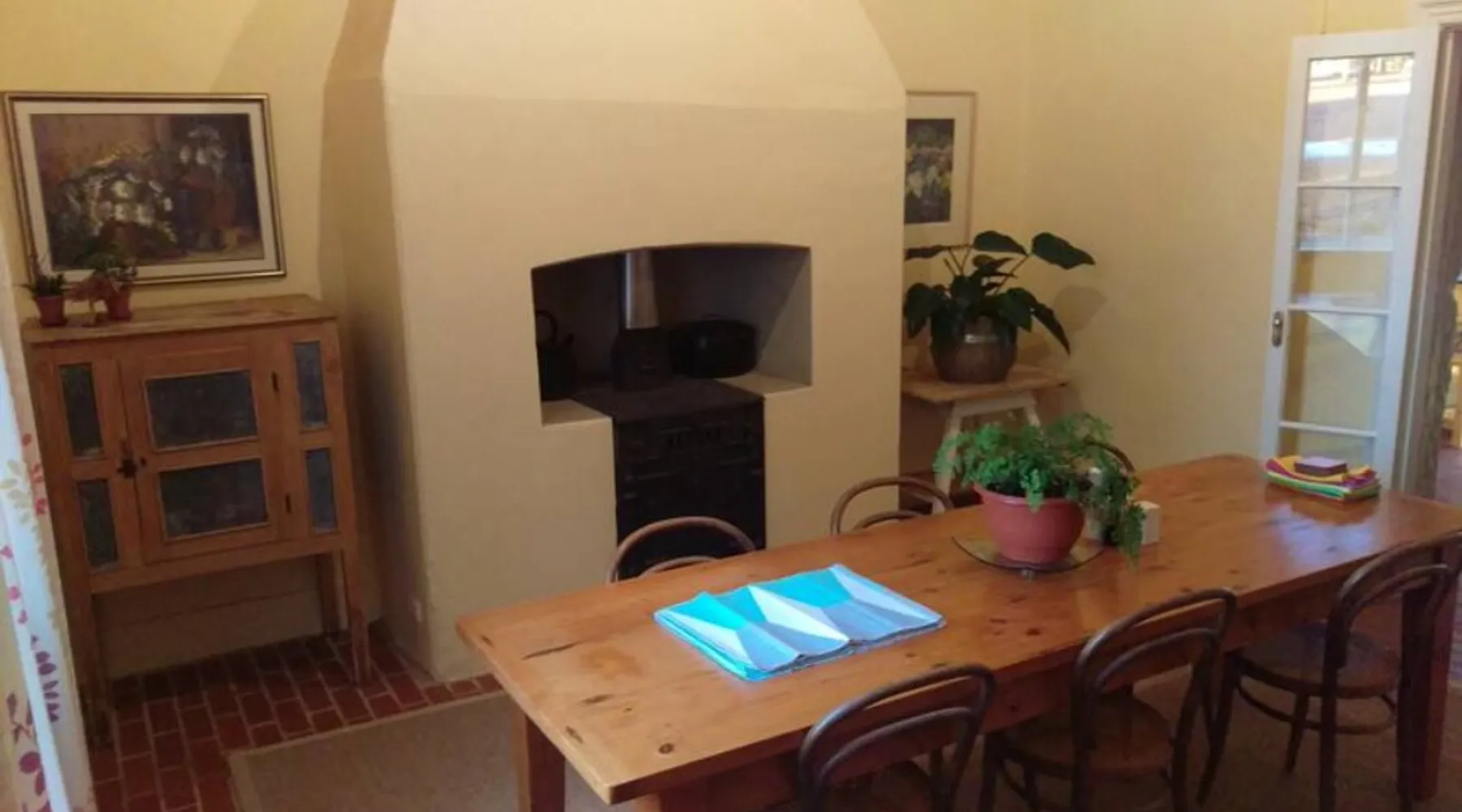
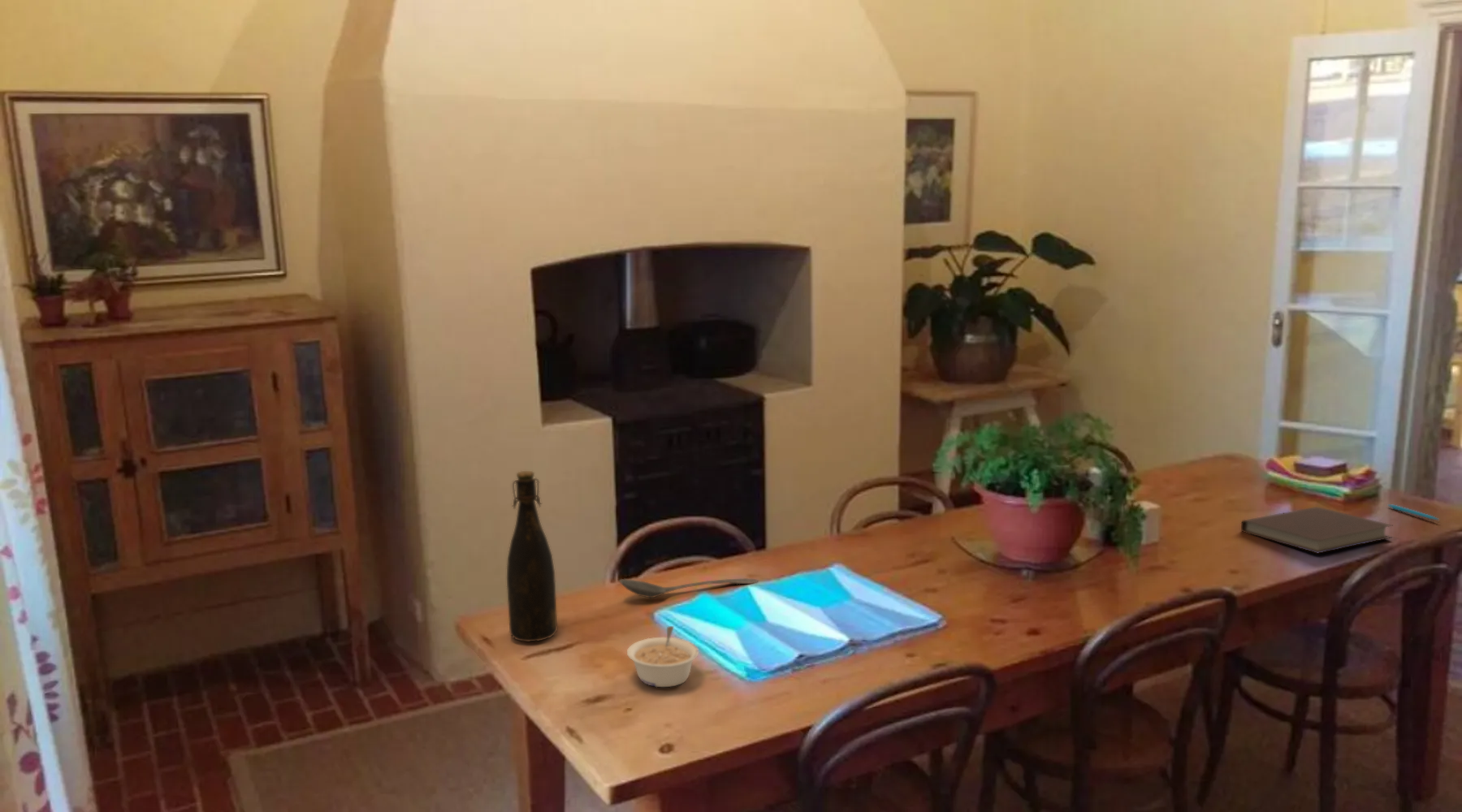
+ stirrer [618,577,759,598]
+ notebook [1240,506,1393,555]
+ bottle [506,470,558,642]
+ legume [626,625,699,688]
+ pen [1387,503,1440,520]
